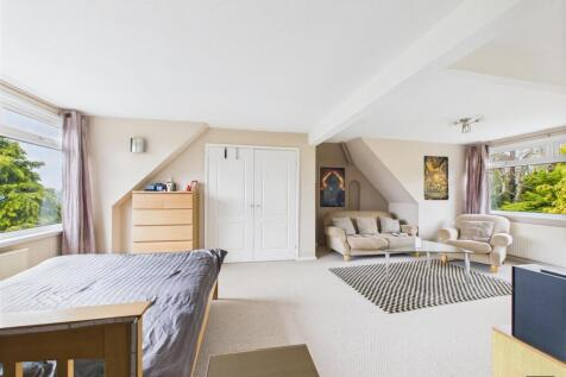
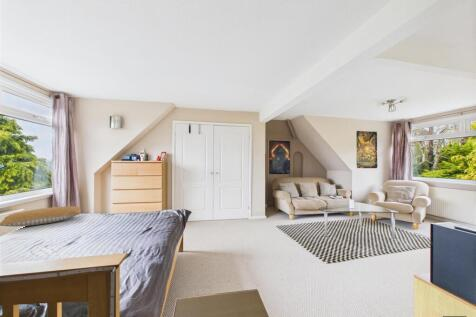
+ pillow [0,205,82,227]
